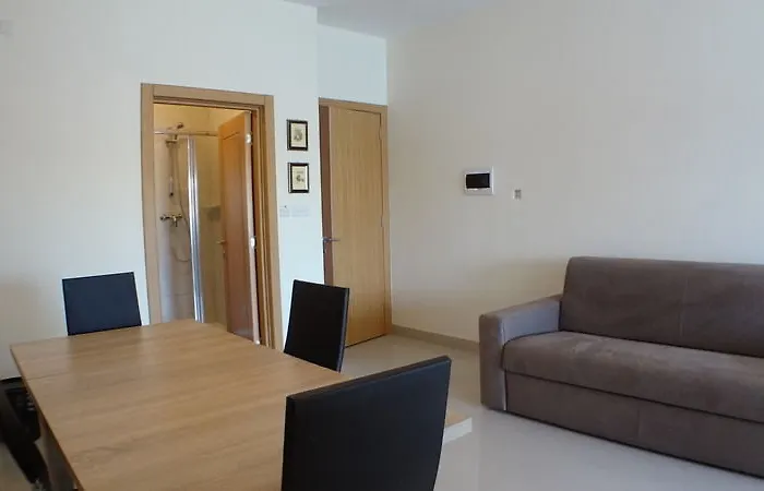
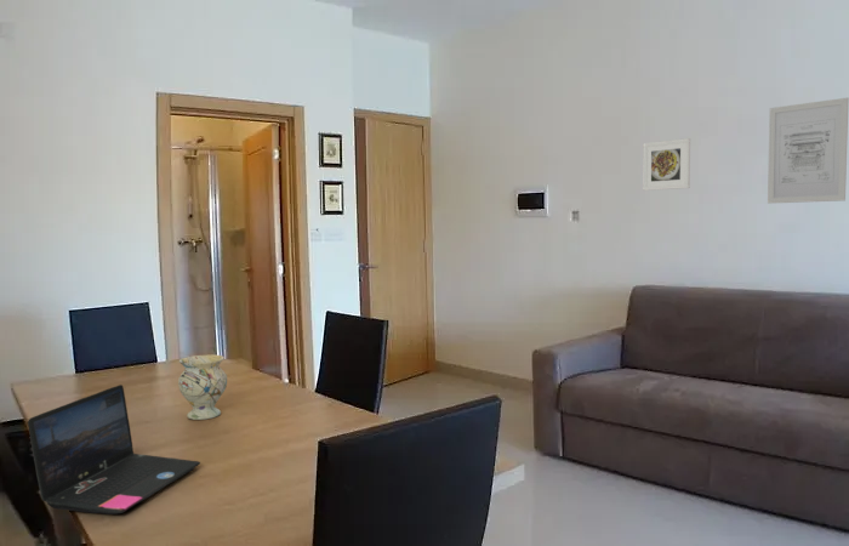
+ vase [177,353,228,421]
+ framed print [642,137,691,192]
+ wall art [767,97,849,205]
+ laptop [27,383,201,516]
